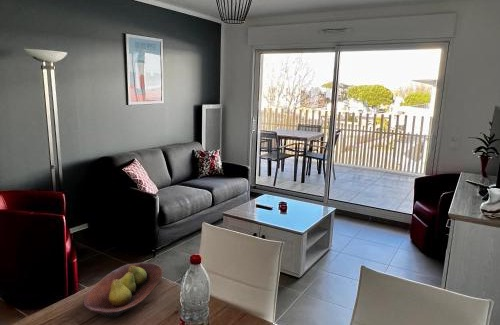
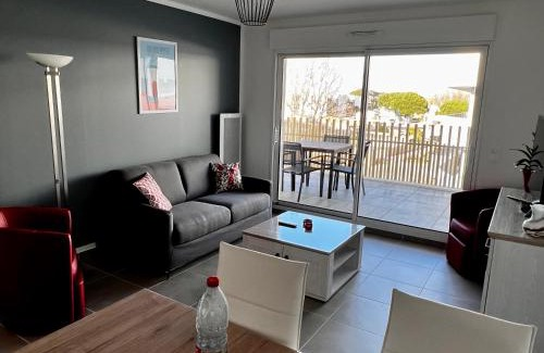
- fruit bowl [82,262,163,319]
